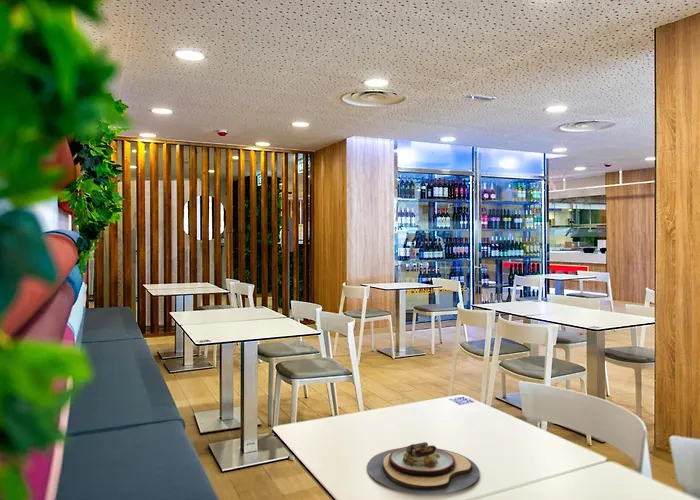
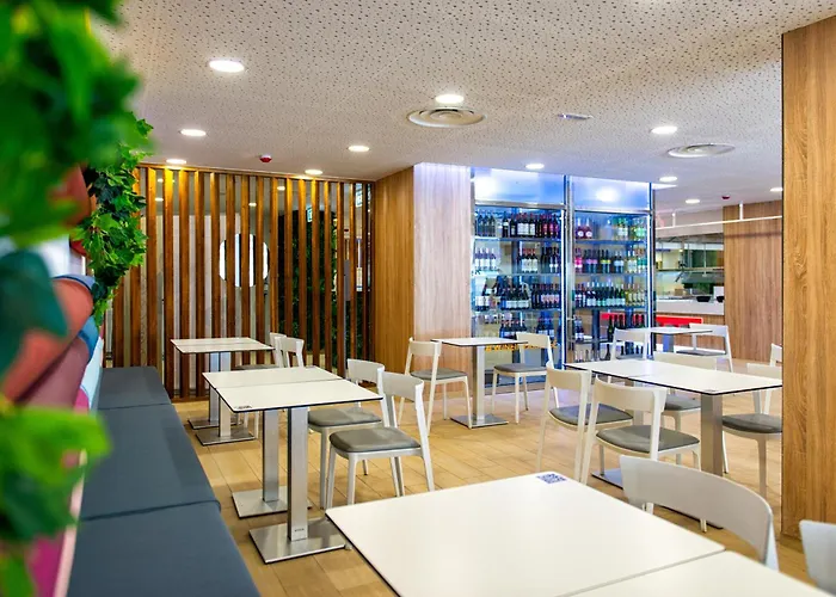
- plate [366,441,481,495]
